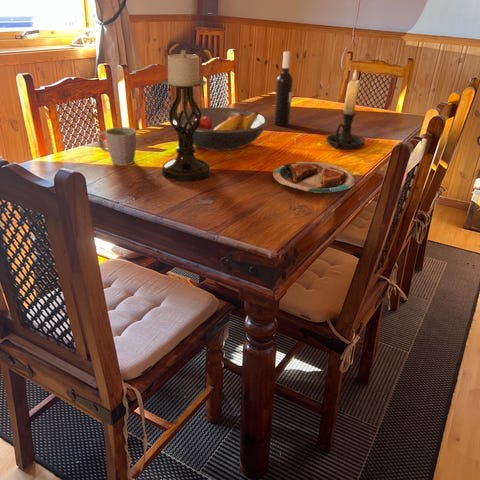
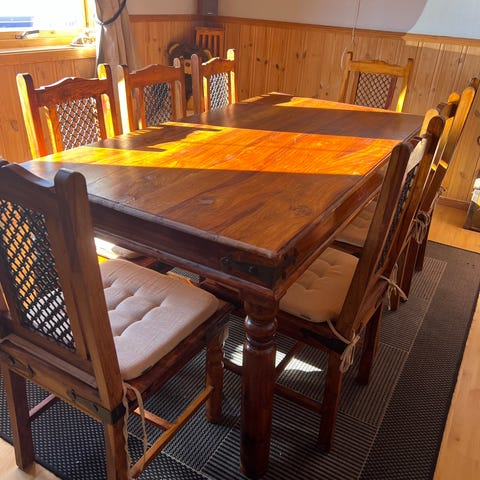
- fruit bowl [174,106,269,152]
- candle holder [325,68,366,151]
- wine bottle [273,50,294,127]
- plate [270,161,355,195]
- candle holder [160,49,212,183]
- mug [97,126,137,166]
